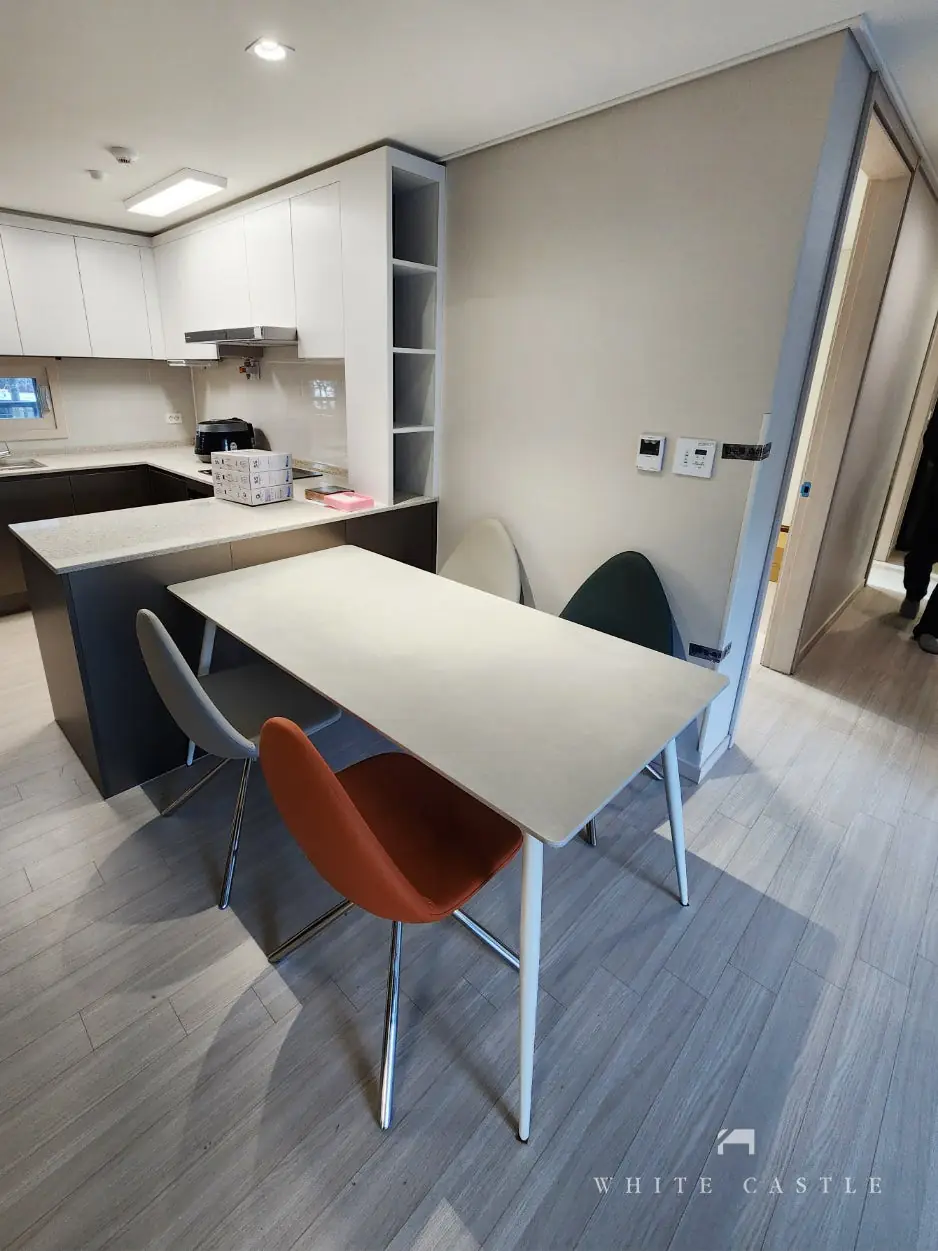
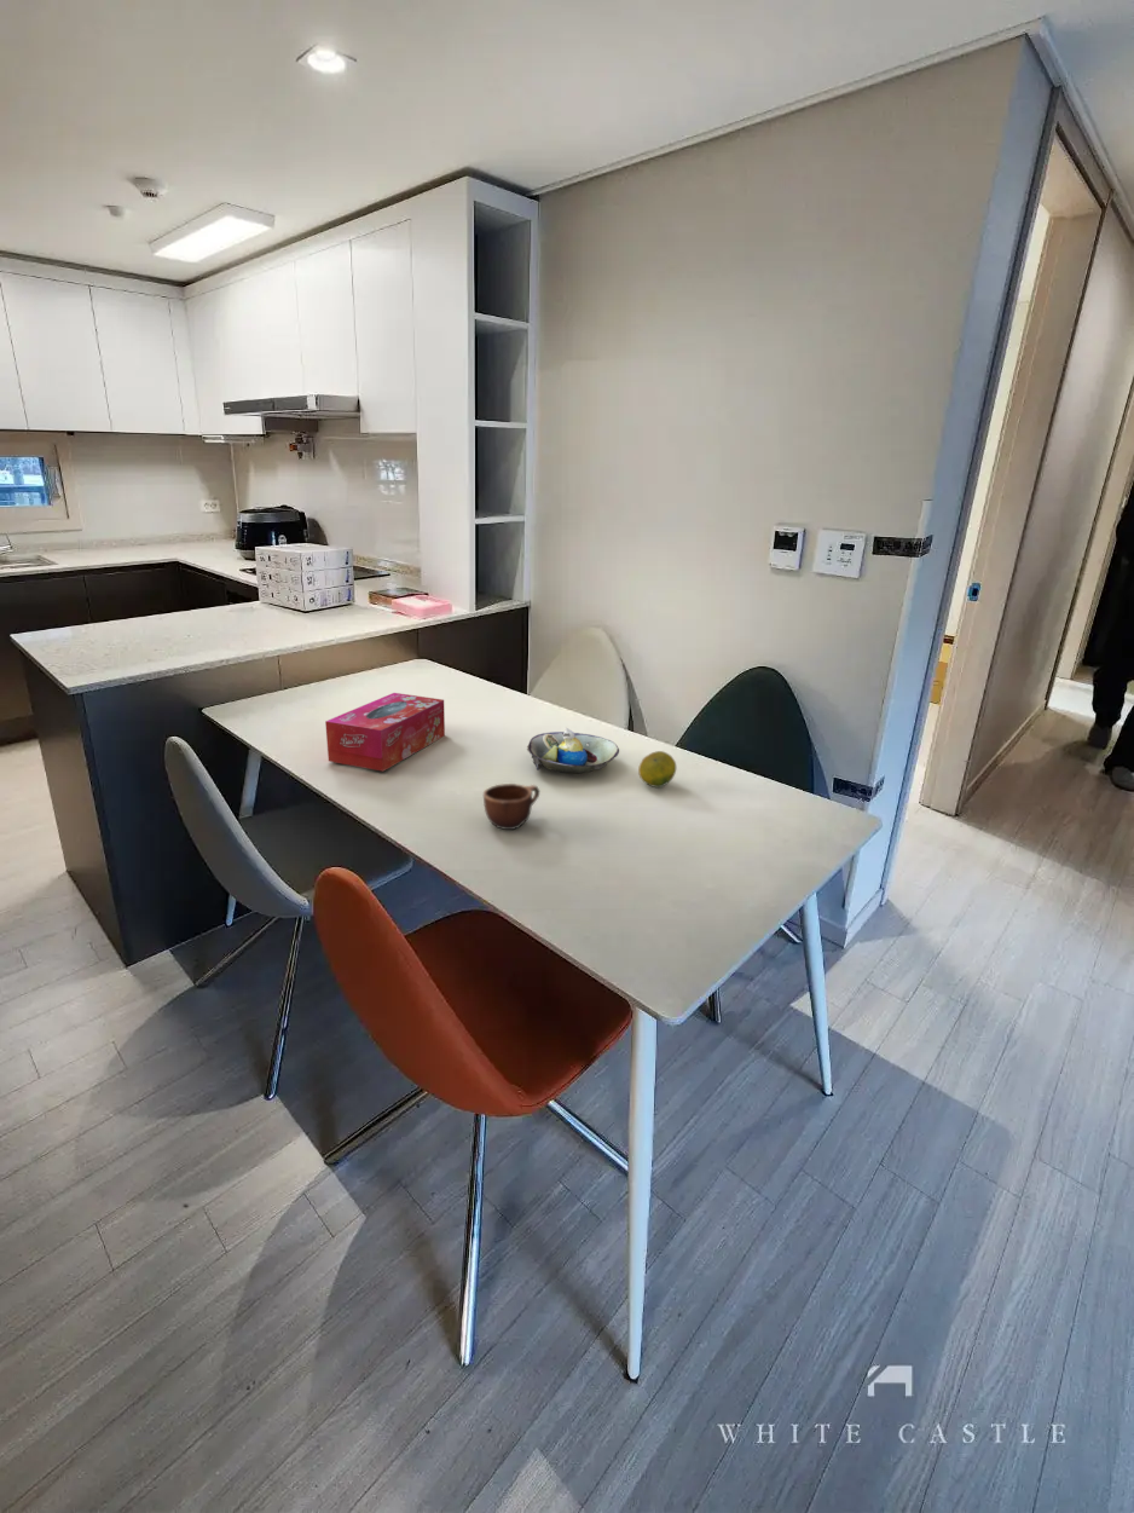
+ decorative bowl [526,727,620,774]
+ fruit [637,750,677,789]
+ tissue box [324,692,446,773]
+ mug [482,783,540,831]
